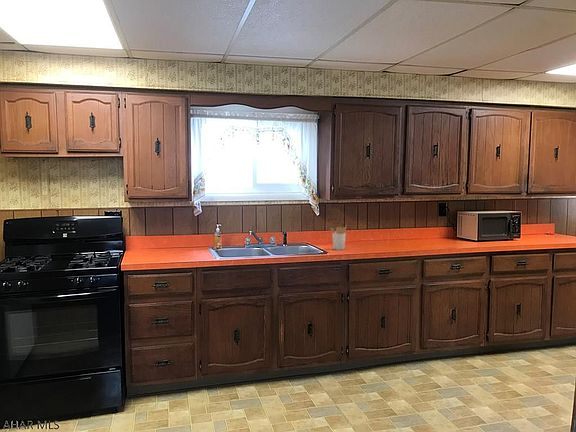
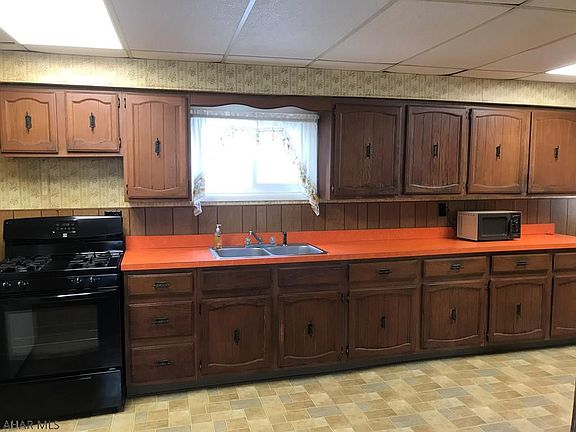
- utensil holder [329,224,348,251]
